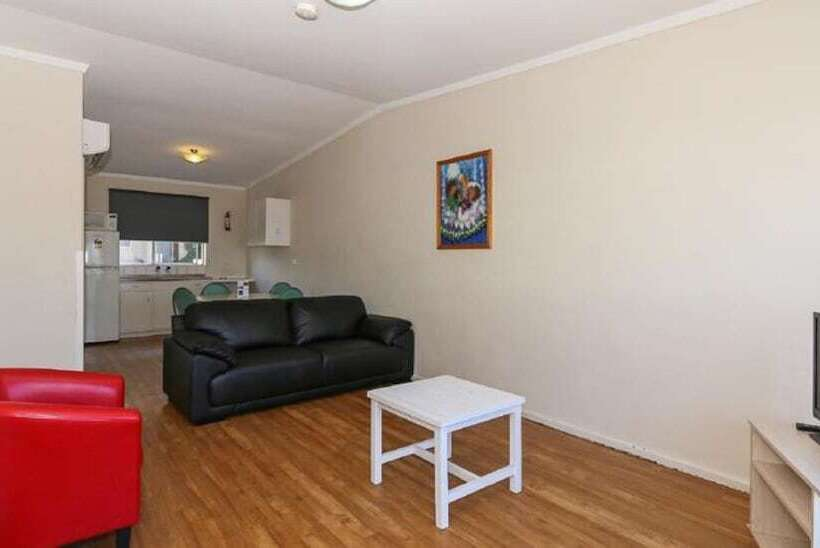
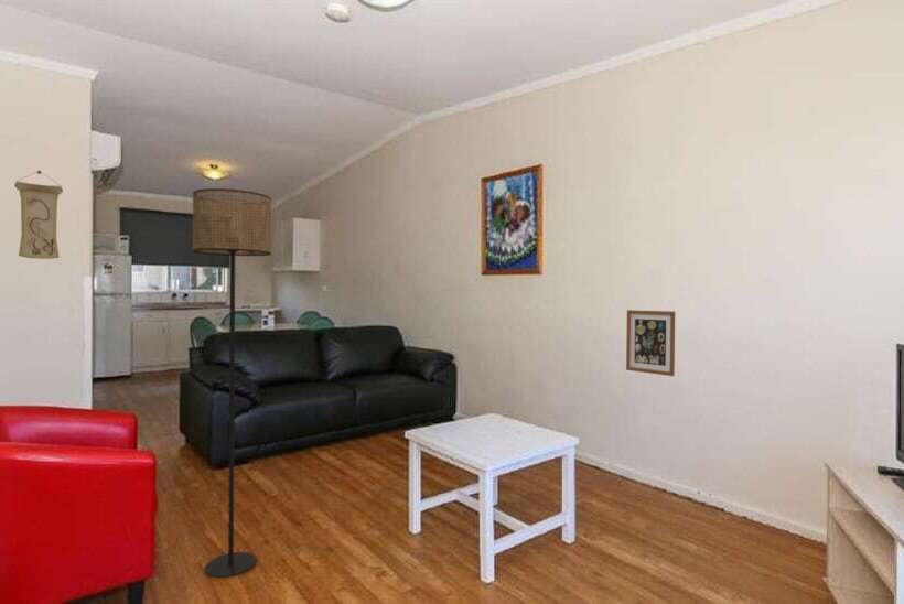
+ wall scroll [14,170,64,260]
+ wall art [625,309,676,377]
+ floor lamp [191,187,272,579]
